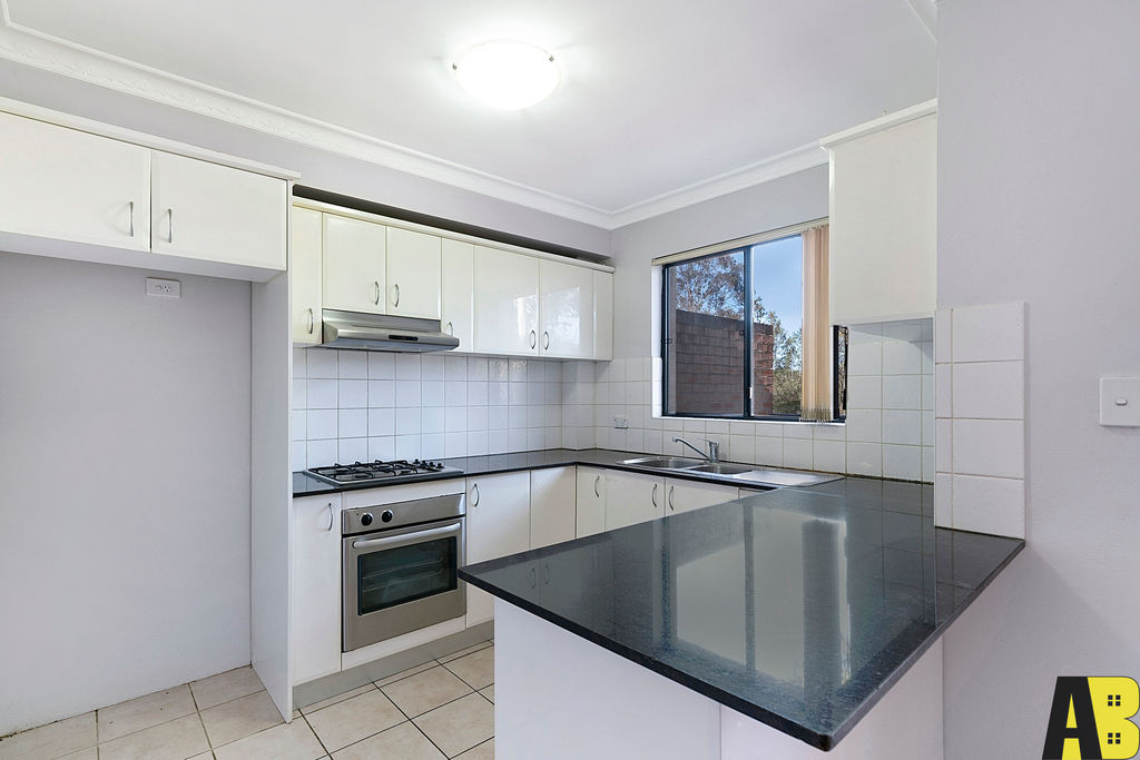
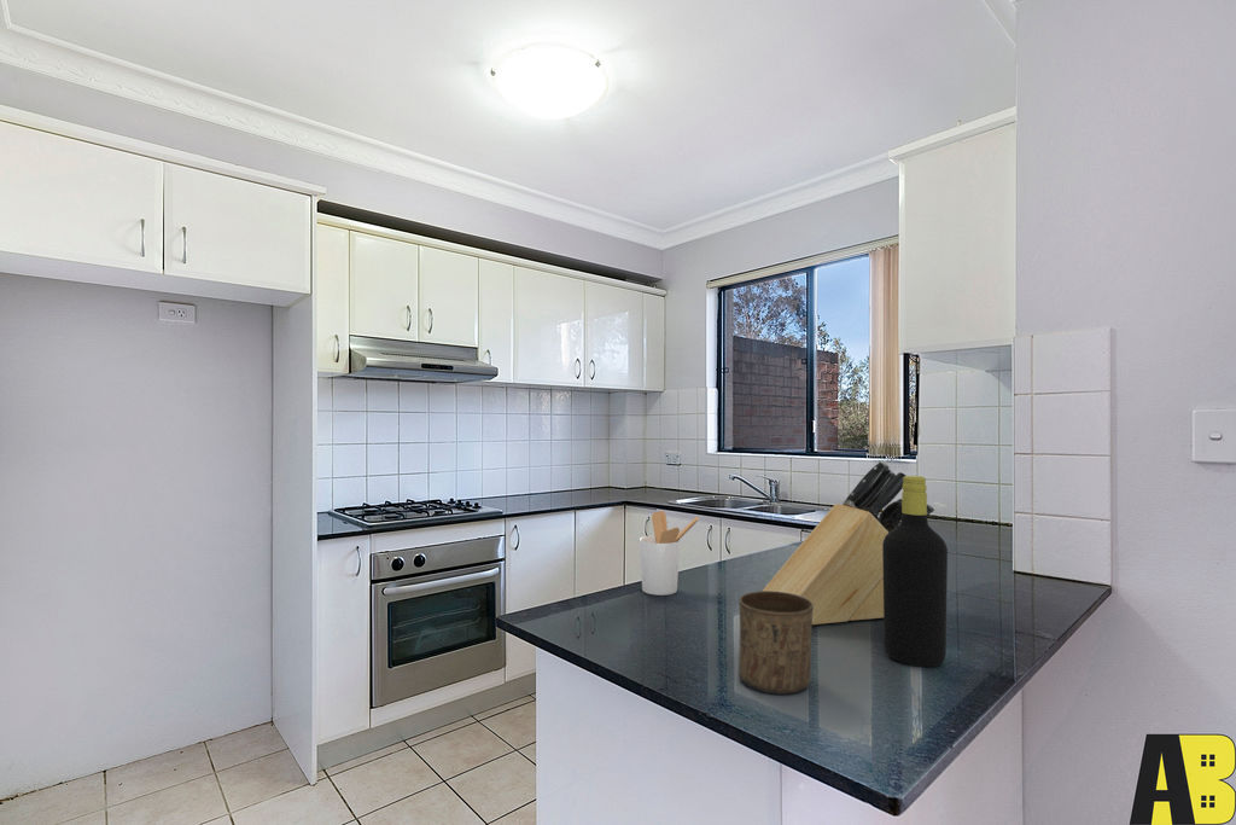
+ utensil holder [639,510,700,597]
+ knife block [762,460,935,626]
+ bottle [882,475,949,668]
+ cup [737,589,814,696]
